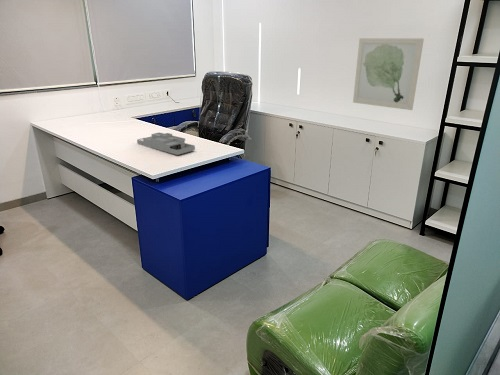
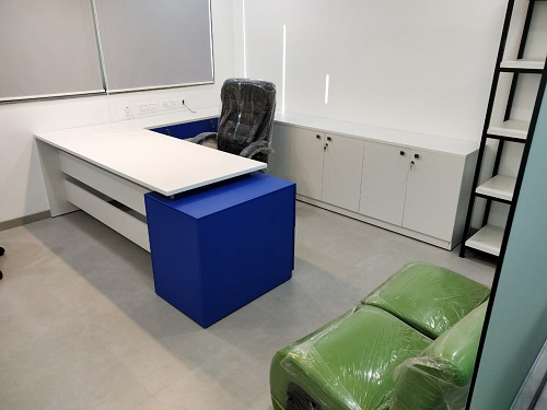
- desk organizer [136,132,196,156]
- wall art [352,37,425,111]
